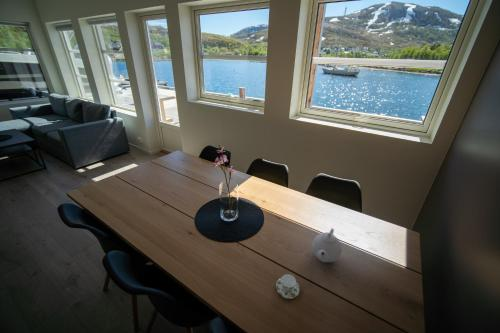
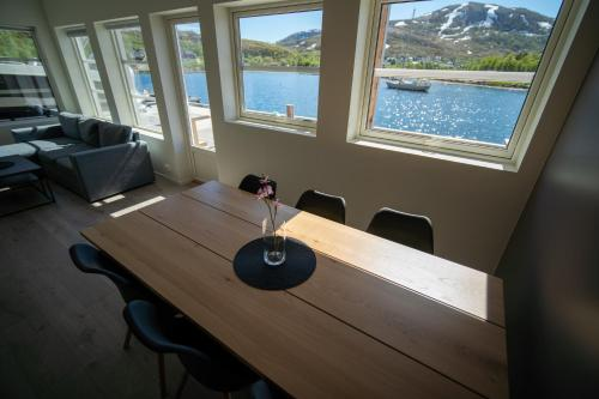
- teacup [275,273,301,300]
- teapot [311,227,343,263]
